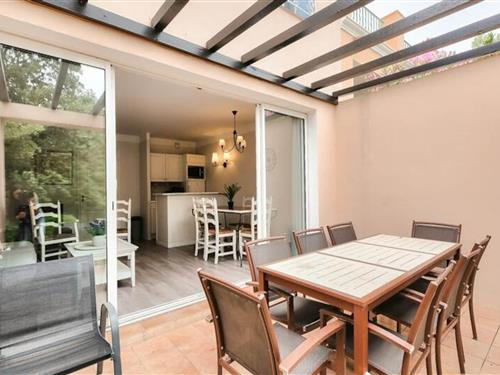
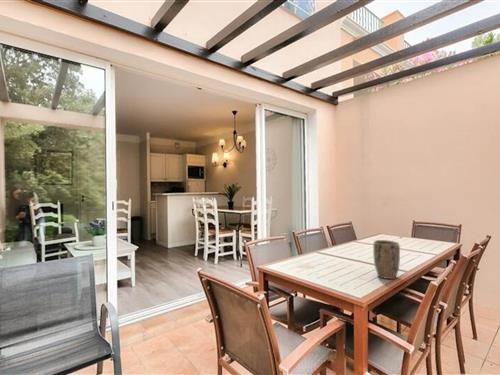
+ plant pot [372,239,401,280]
